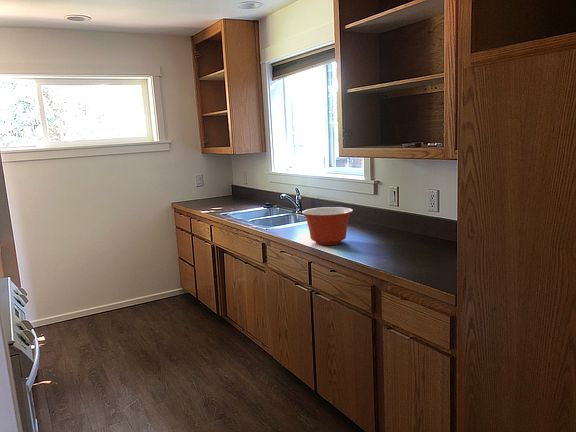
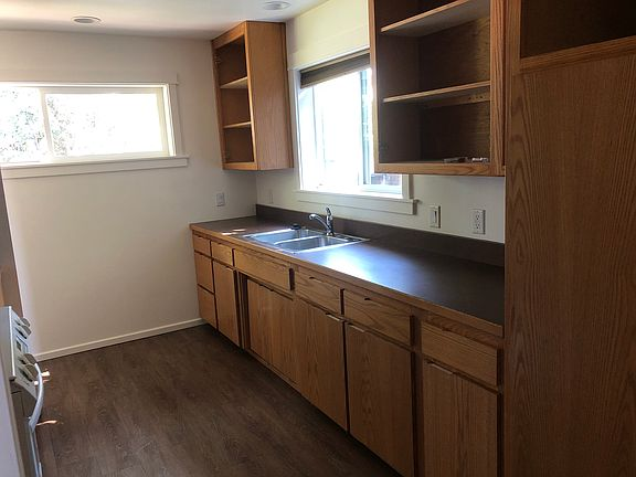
- mixing bowl [301,206,354,246]
